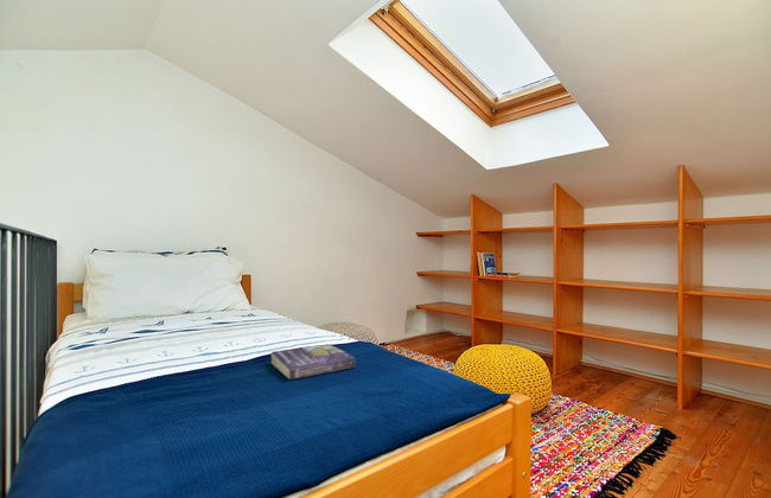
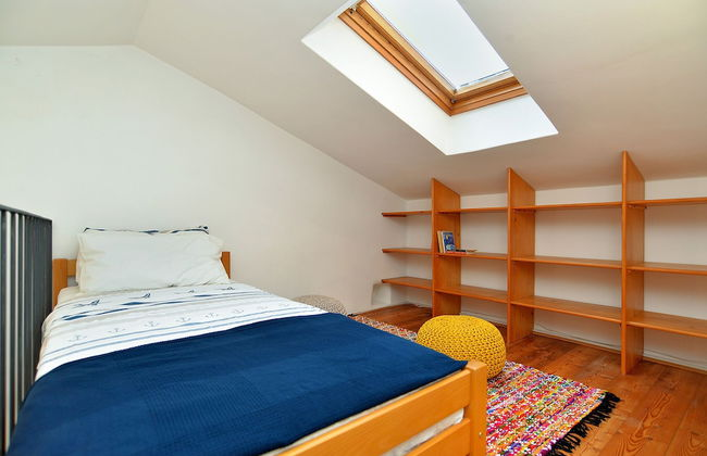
- book [270,344,357,381]
